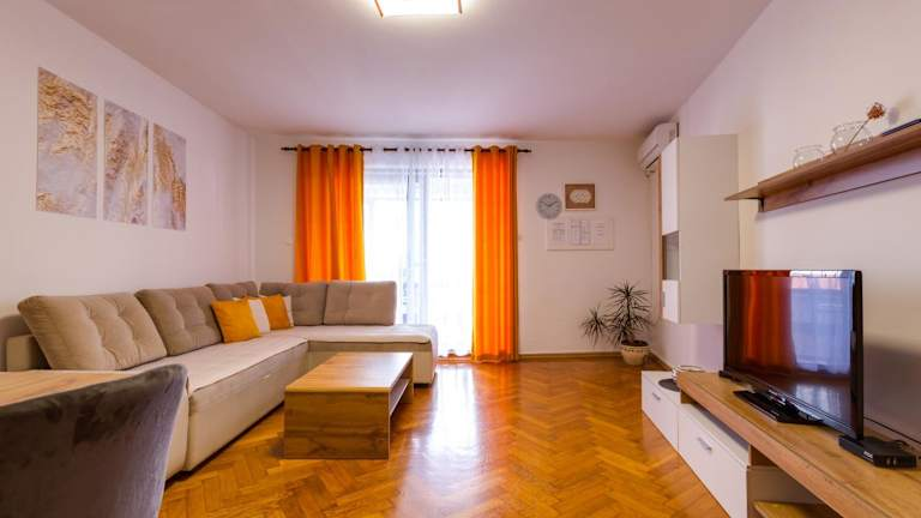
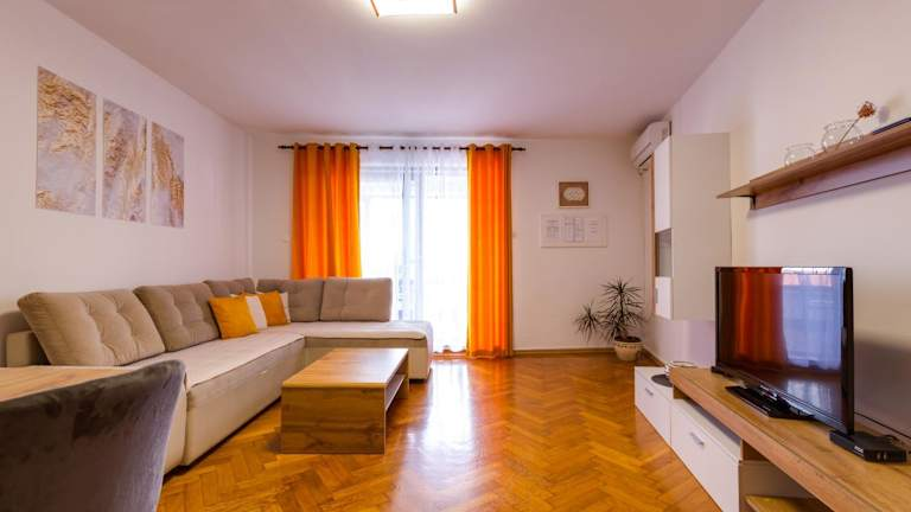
- wall clock [535,192,564,221]
